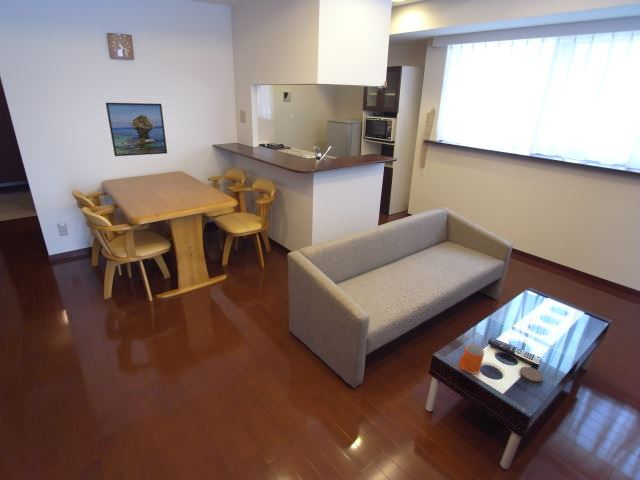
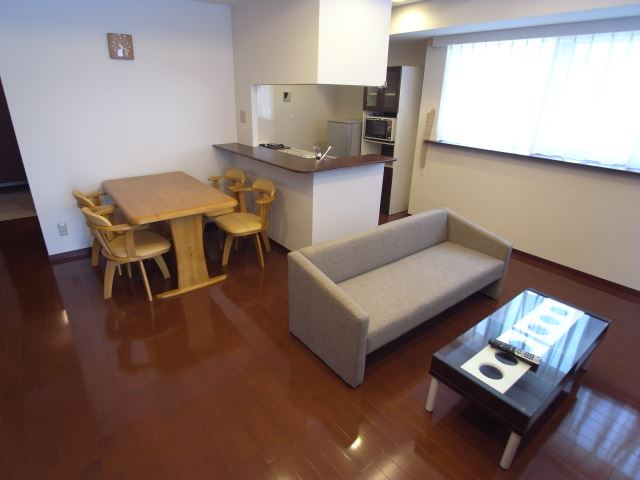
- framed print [105,102,168,157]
- coaster [518,366,544,384]
- mug [457,343,485,375]
